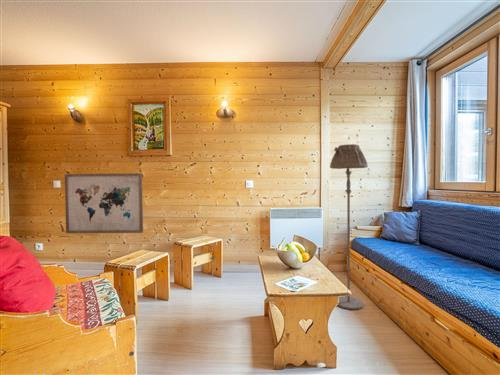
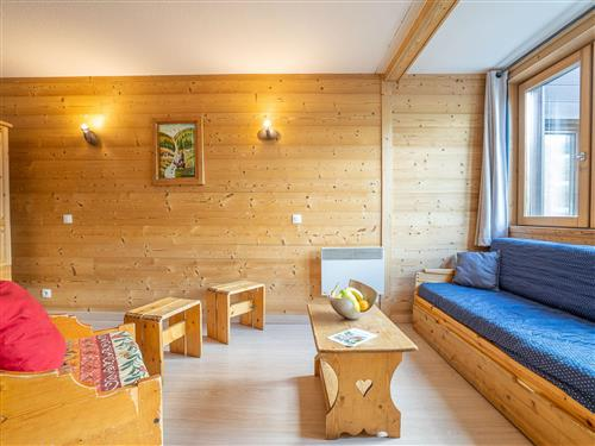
- floor lamp [329,143,369,311]
- wall art [64,172,144,234]
